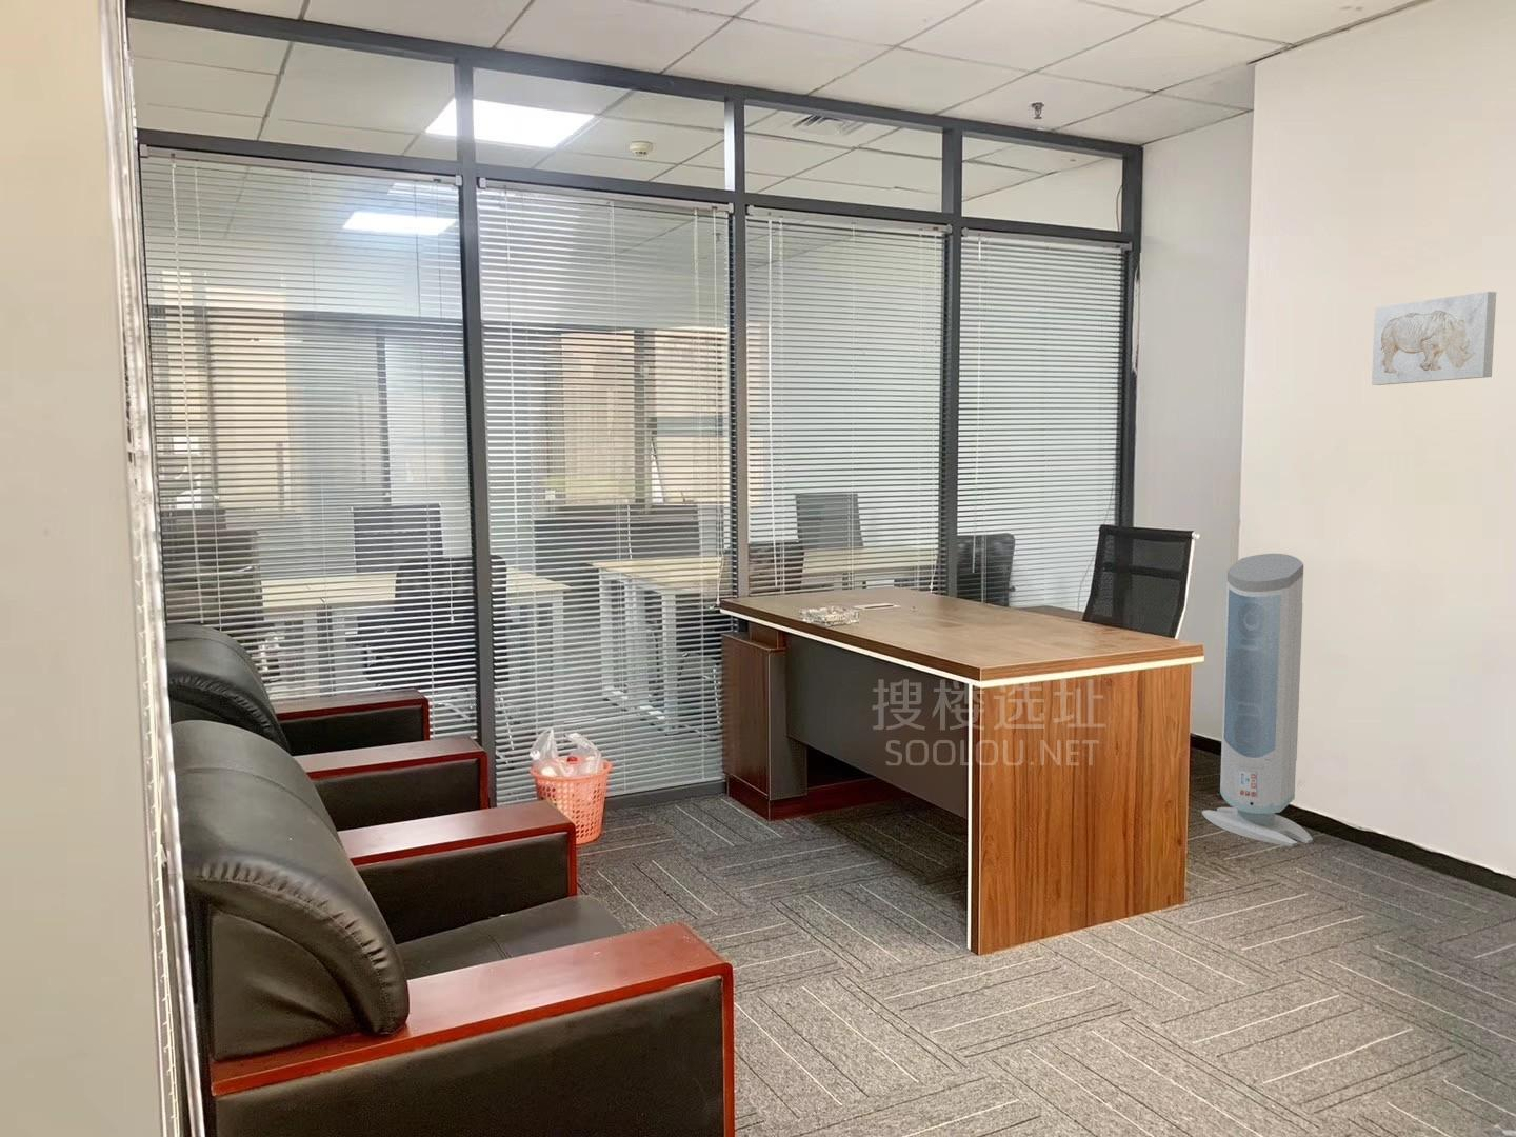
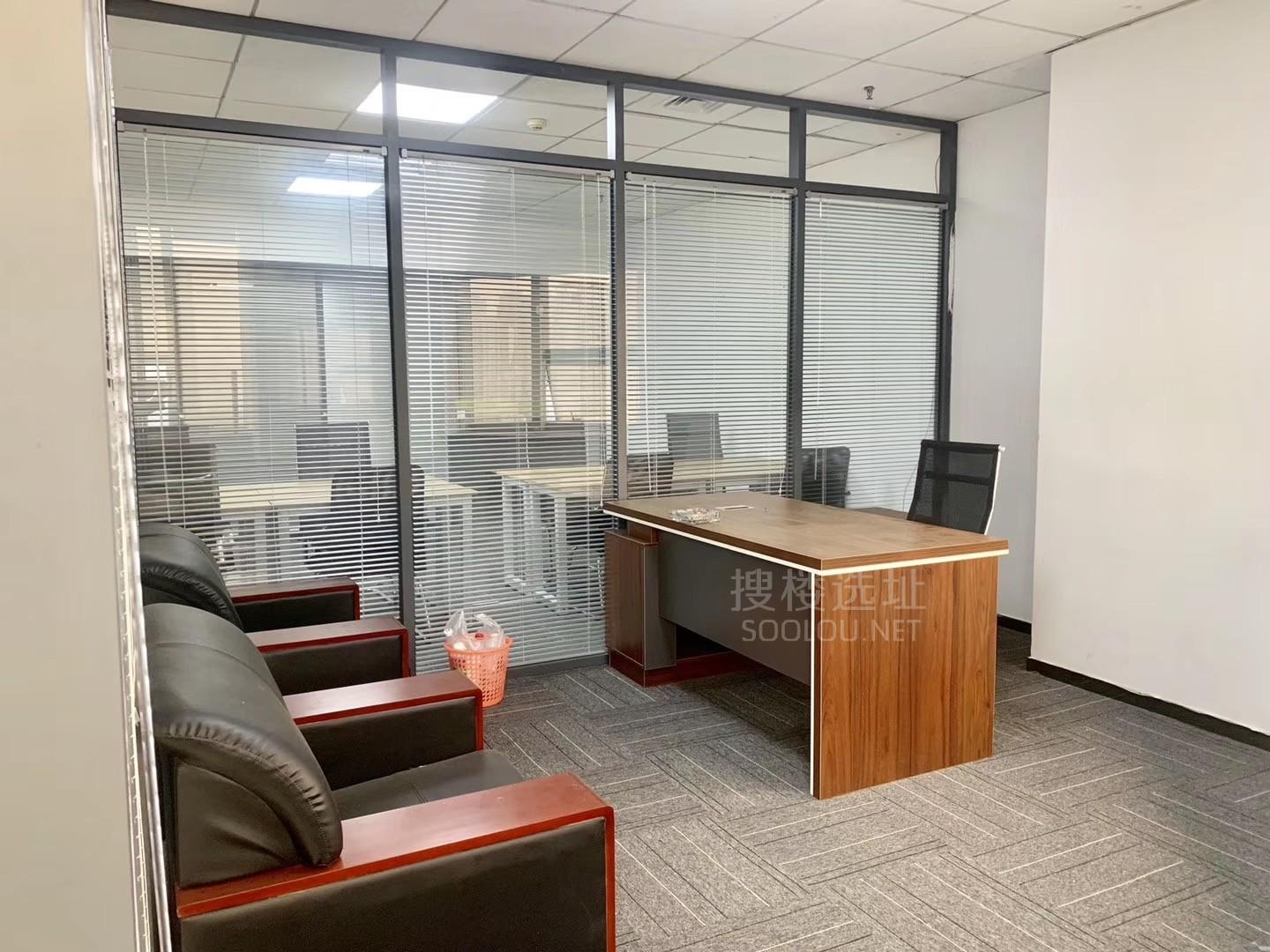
- air purifier [1201,553,1314,848]
- wall art [1370,290,1497,387]
